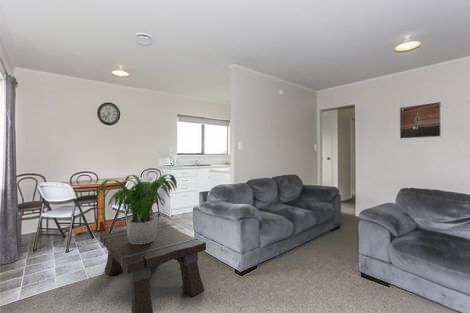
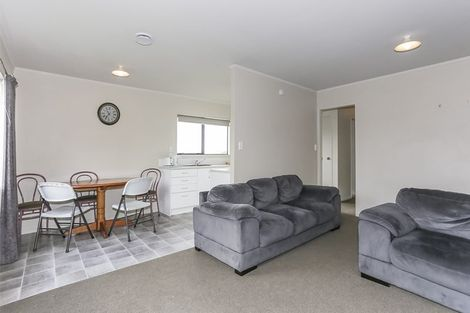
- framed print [399,101,442,140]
- coffee table [99,221,207,313]
- potted plant [96,174,178,244]
